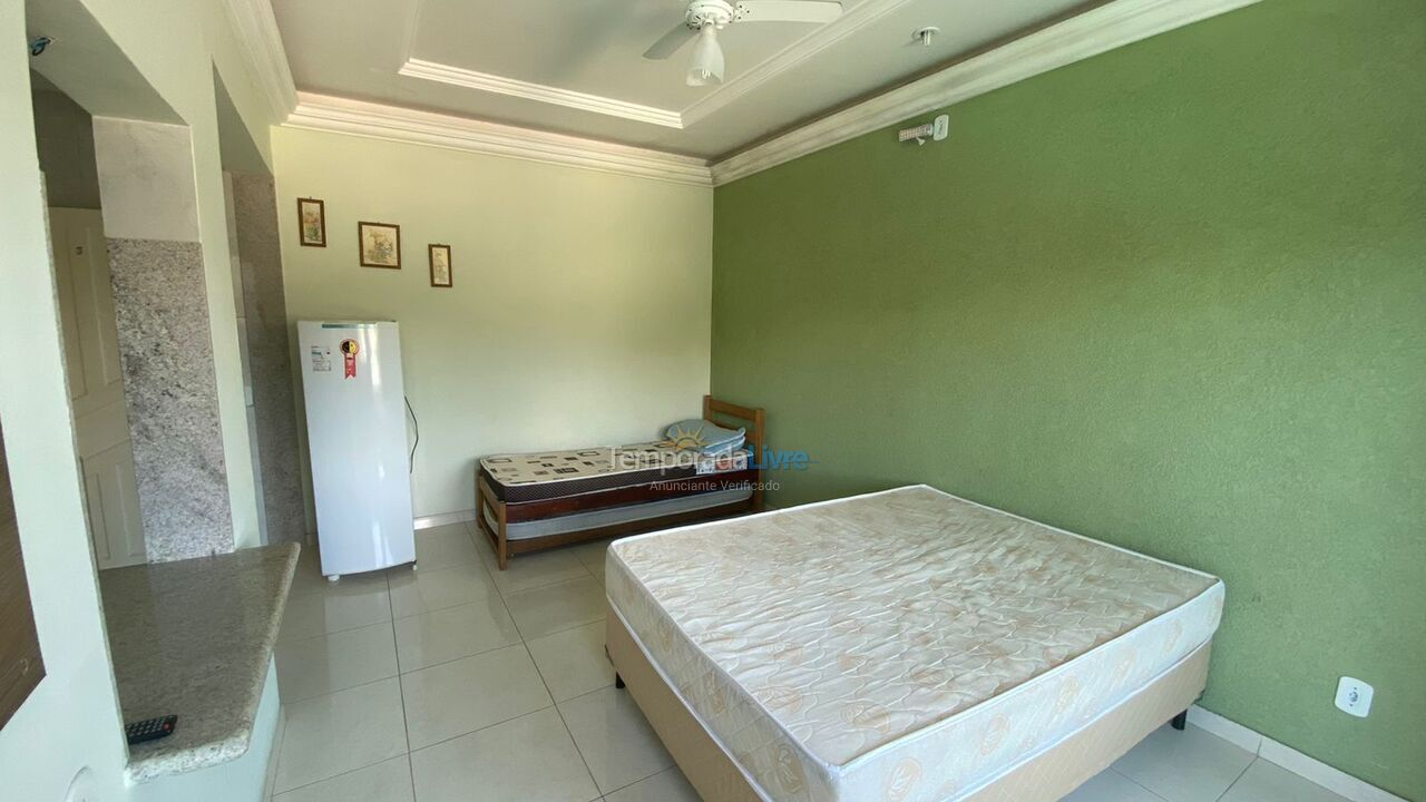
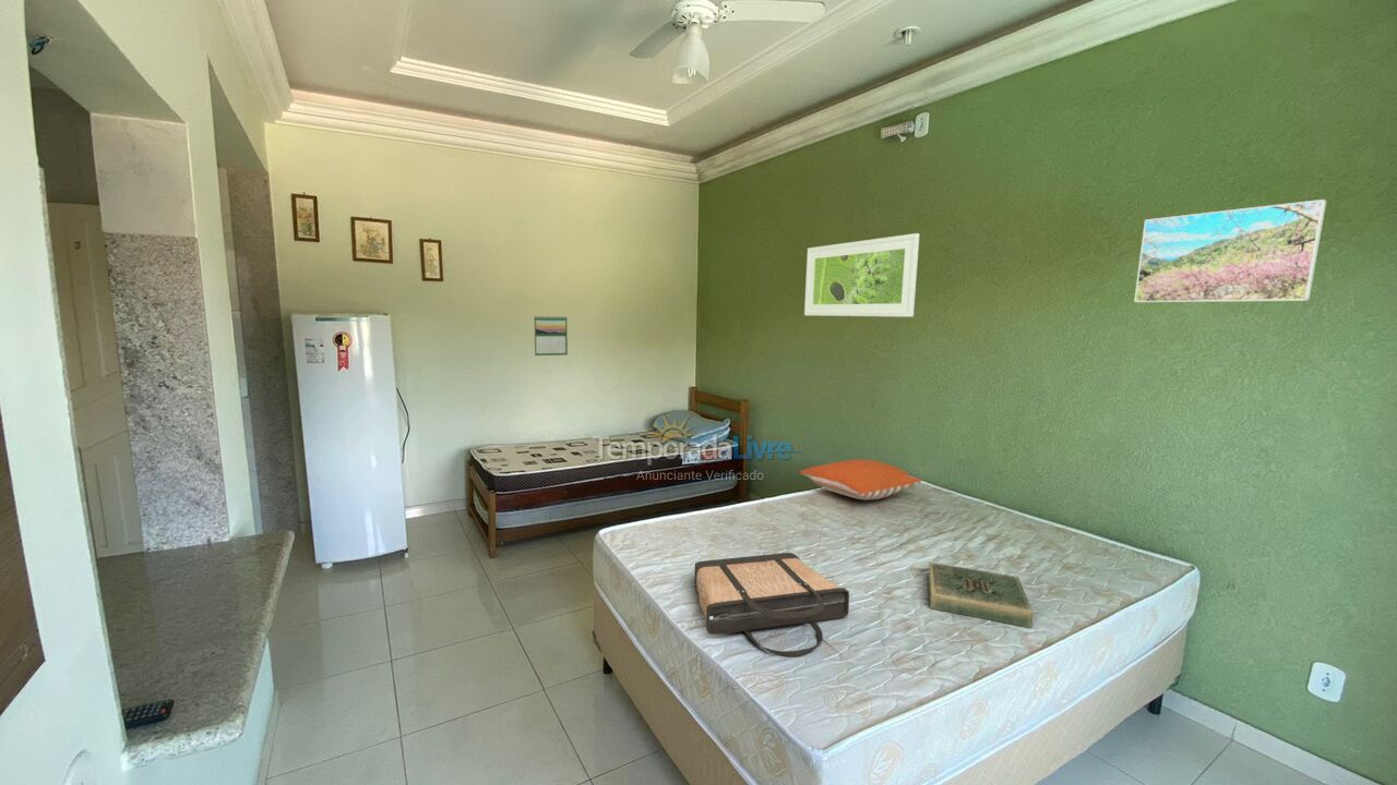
+ calendar [533,314,569,357]
+ hardback book [927,560,1035,629]
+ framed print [1133,198,1327,303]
+ pillow [798,458,923,502]
+ shopping bag [694,552,850,657]
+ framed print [803,232,920,318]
